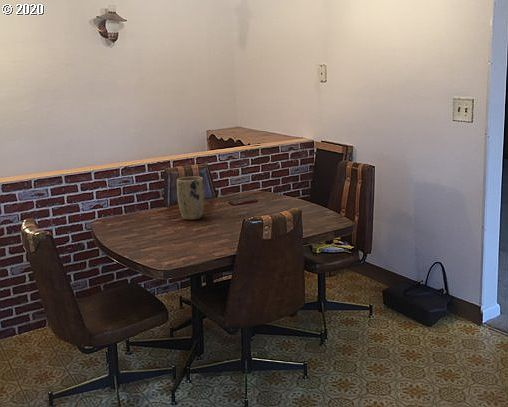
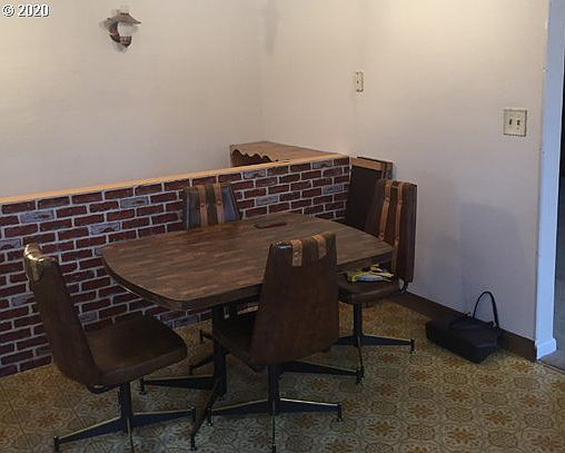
- plant pot [176,176,205,221]
